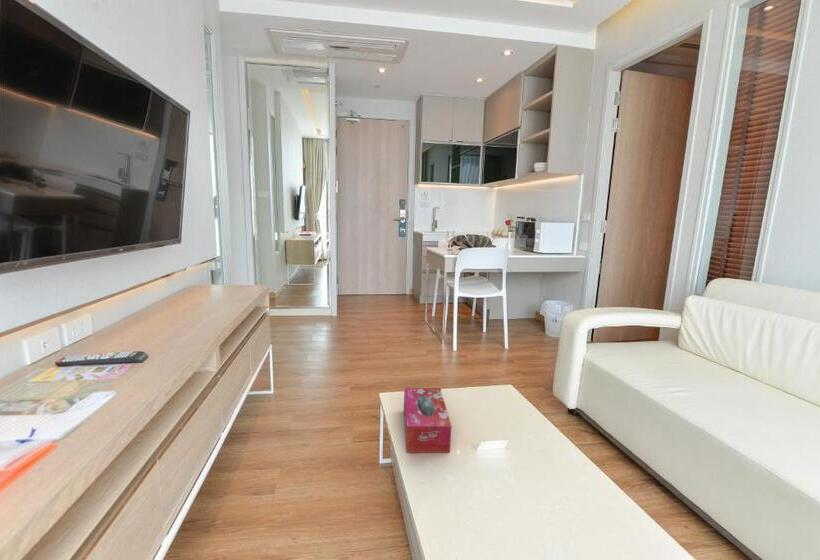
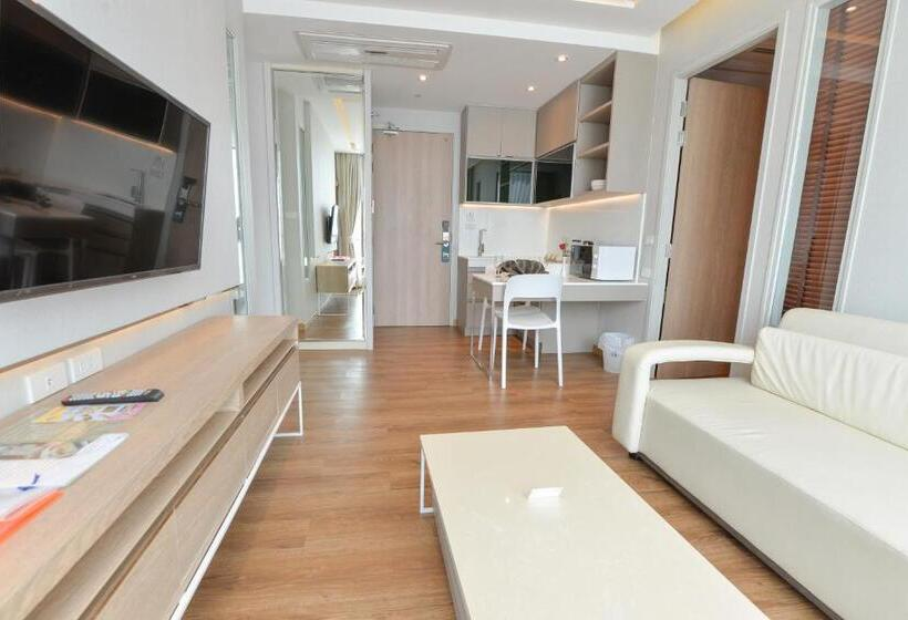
- tissue box [403,387,452,454]
